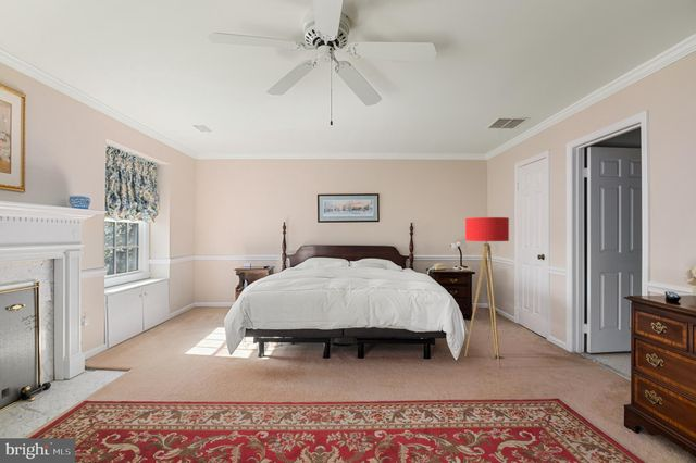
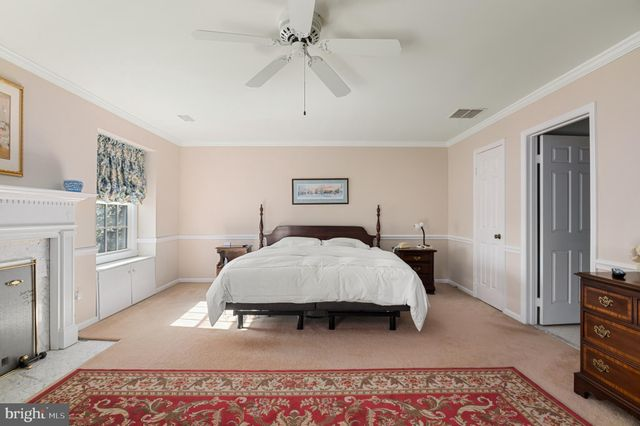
- floor lamp [464,216,510,368]
